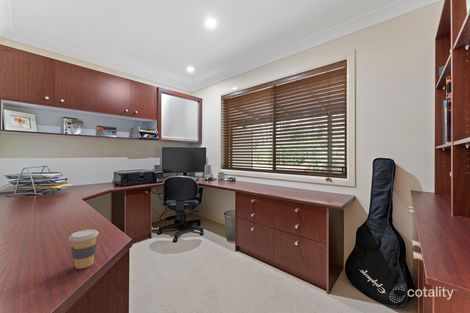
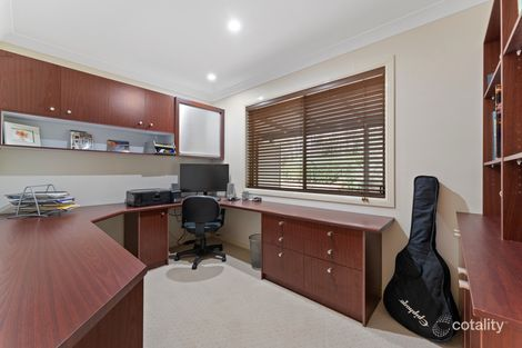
- coffee cup [68,228,100,270]
